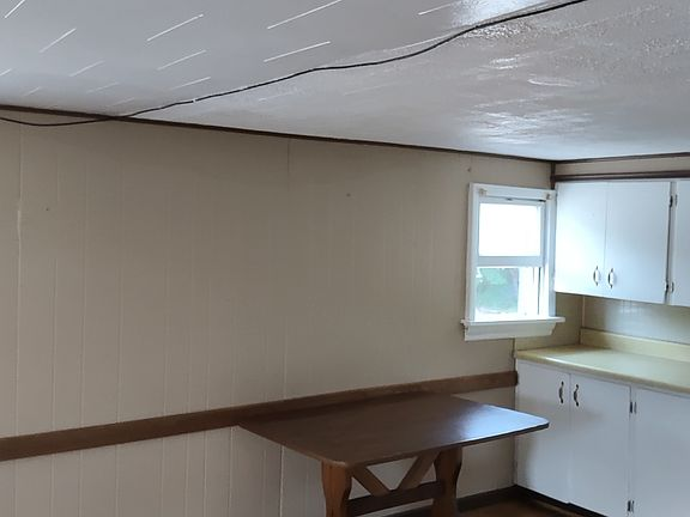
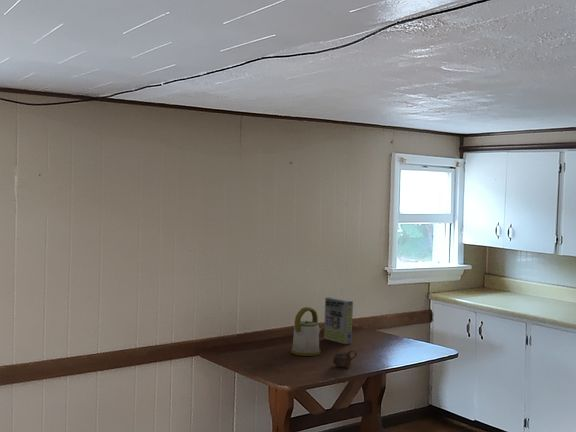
+ cereal box [323,296,354,345]
+ kettle [290,306,322,357]
+ cup [332,349,358,368]
